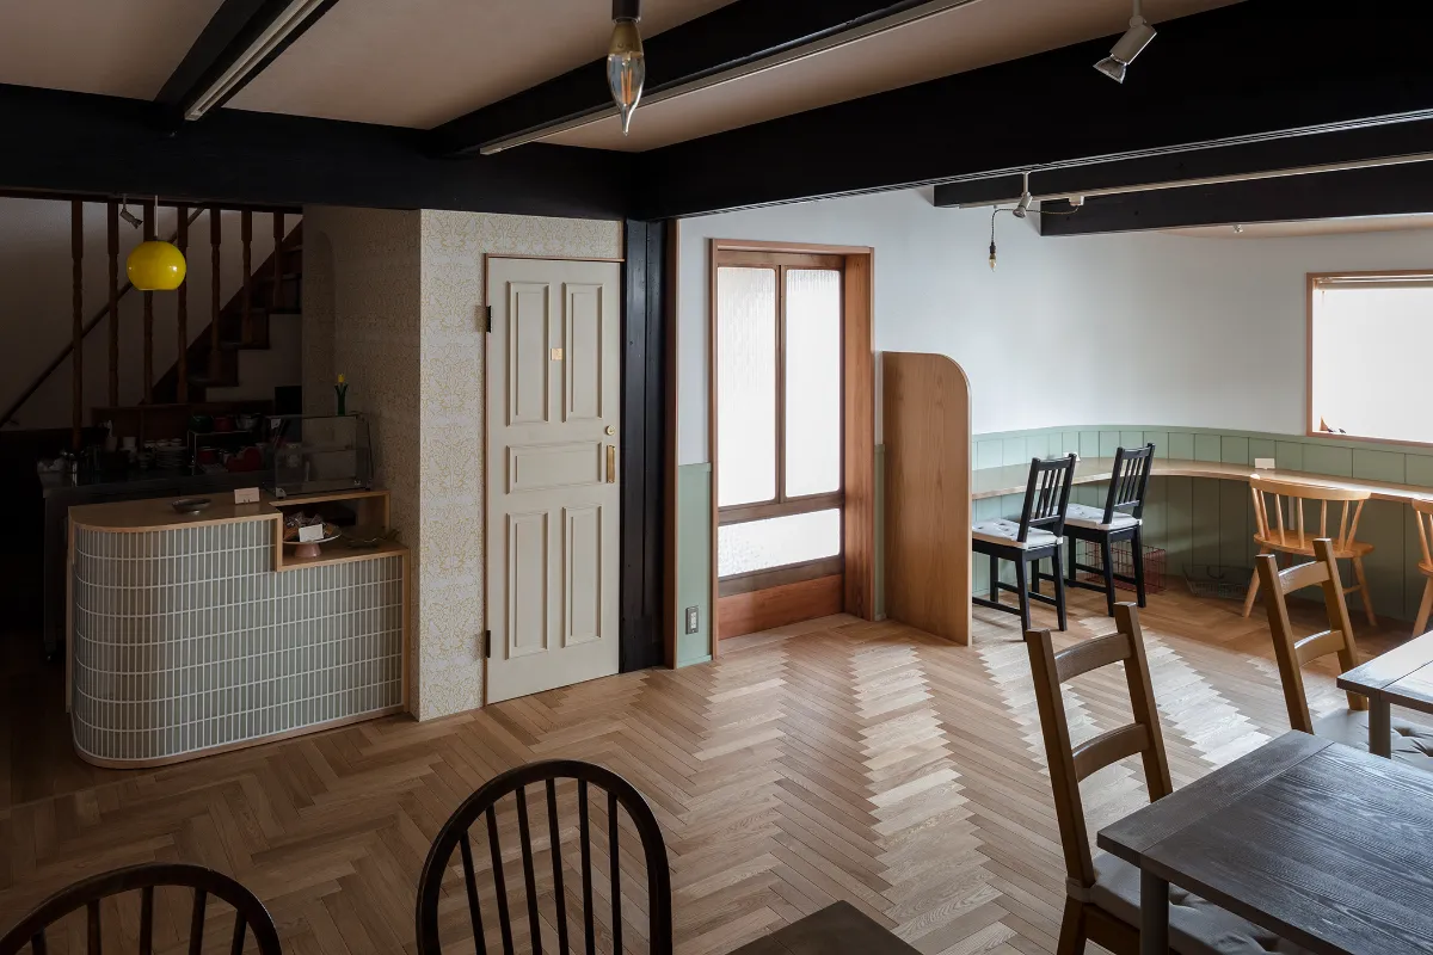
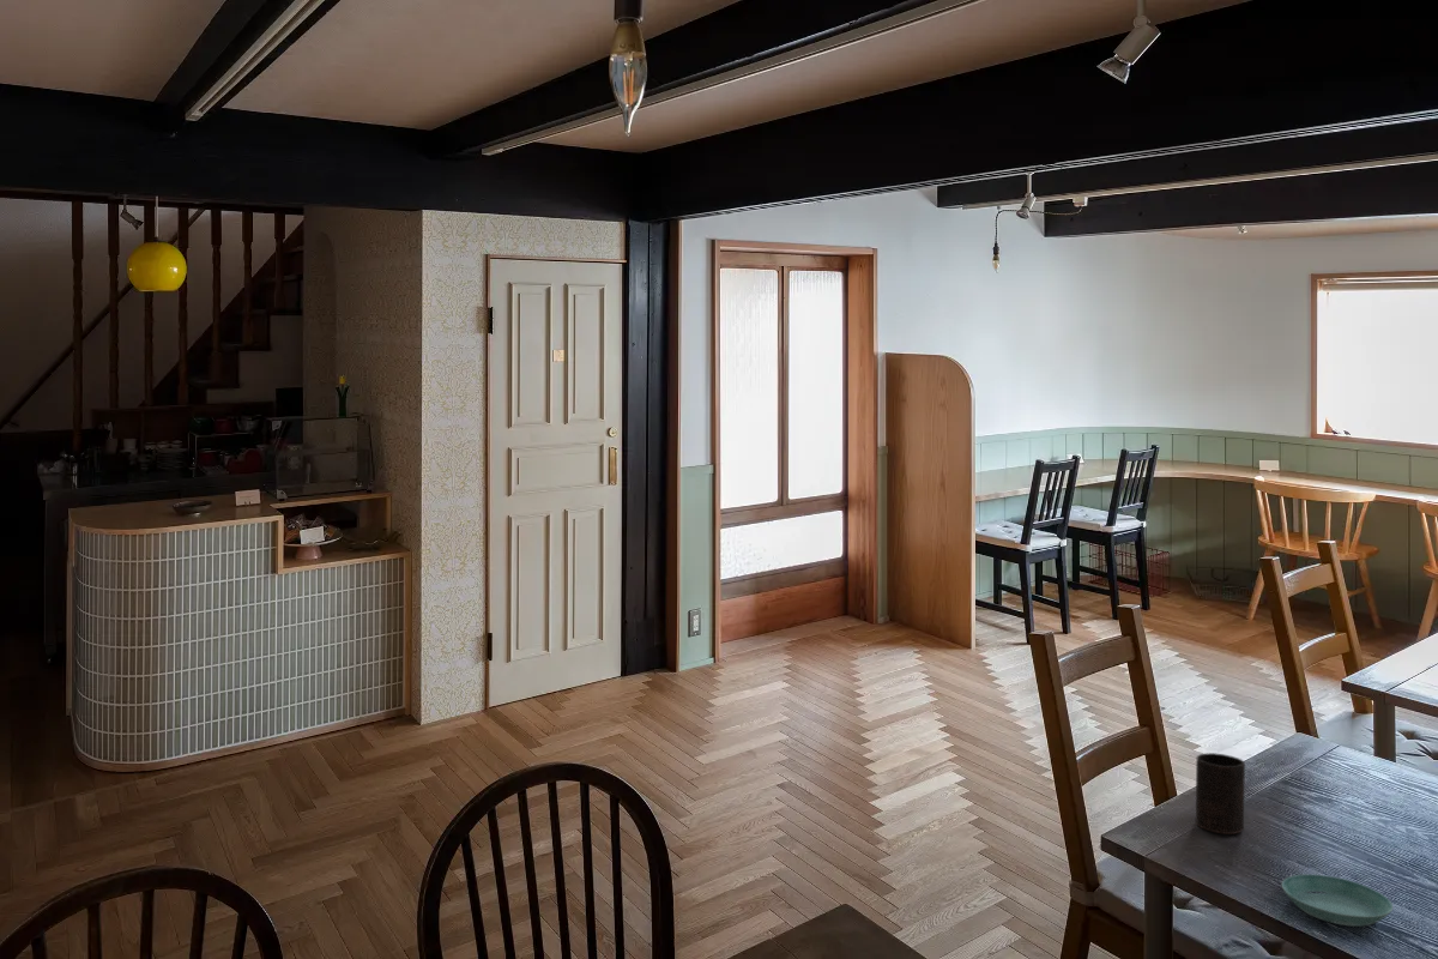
+ cup [1195,752,1246,836]
+ saucer [1281,873,1394,928]
